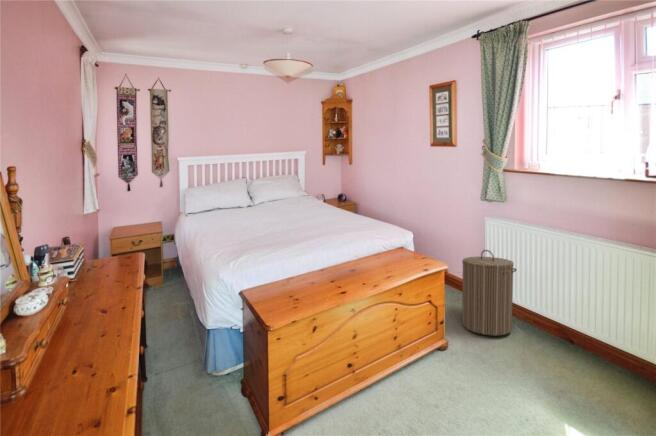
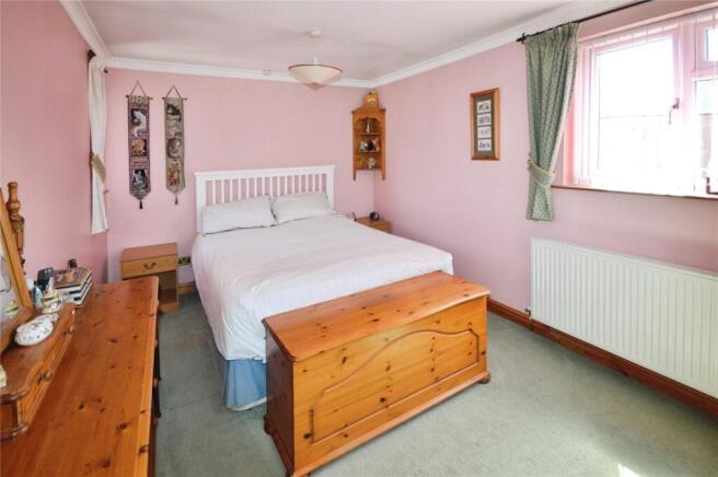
- laundry hamper [461,249,518,337]
